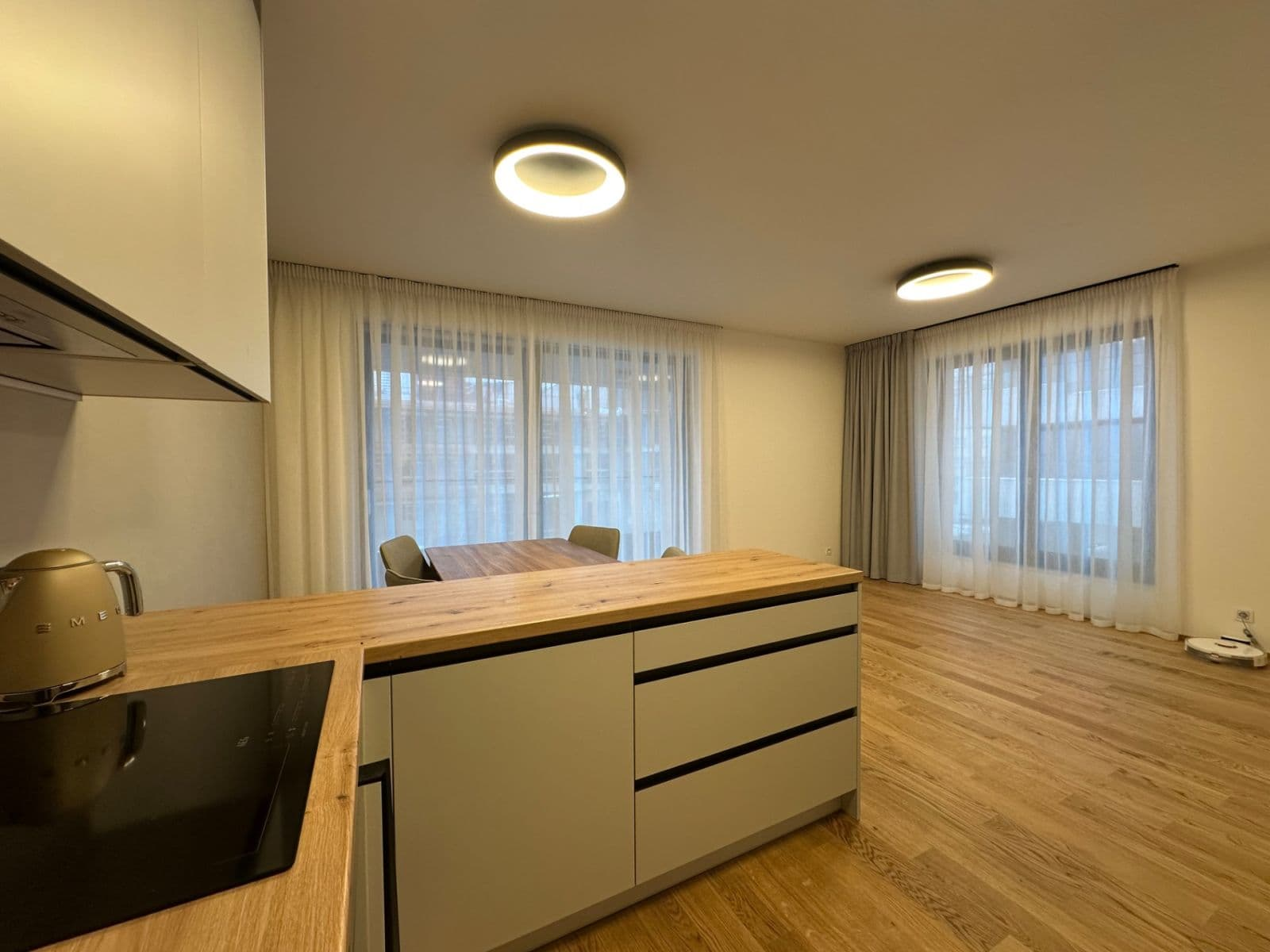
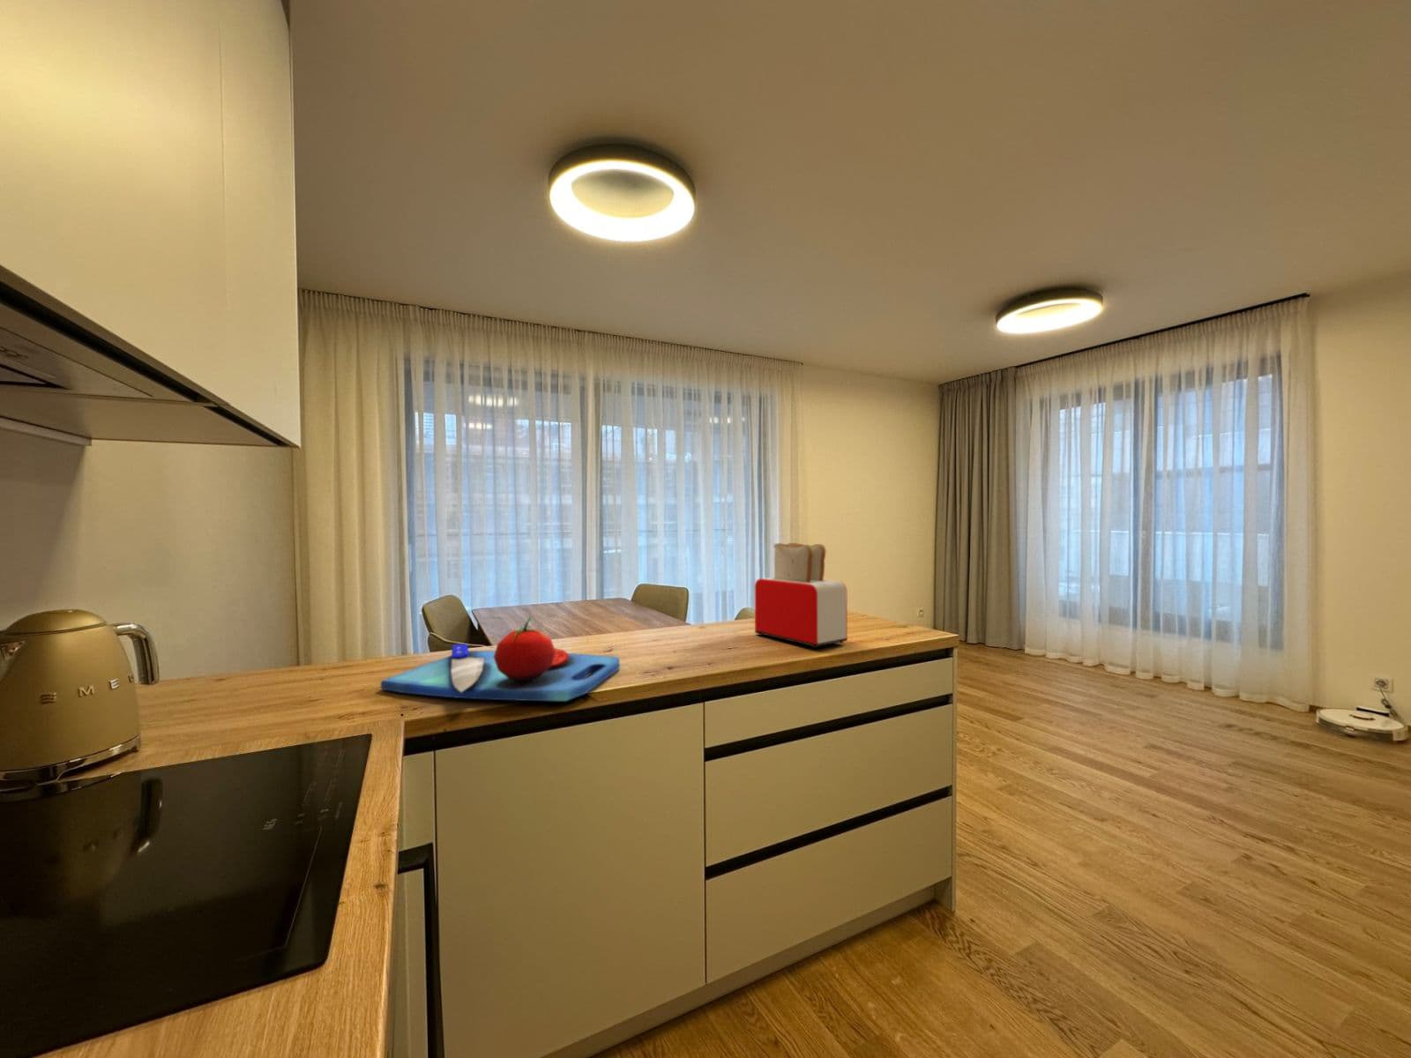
+ toaster [754,542,849,649]
+ chopping board [380,616,620,701]
